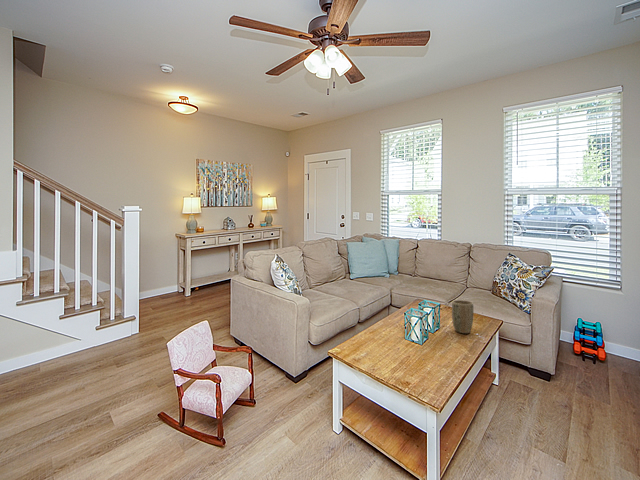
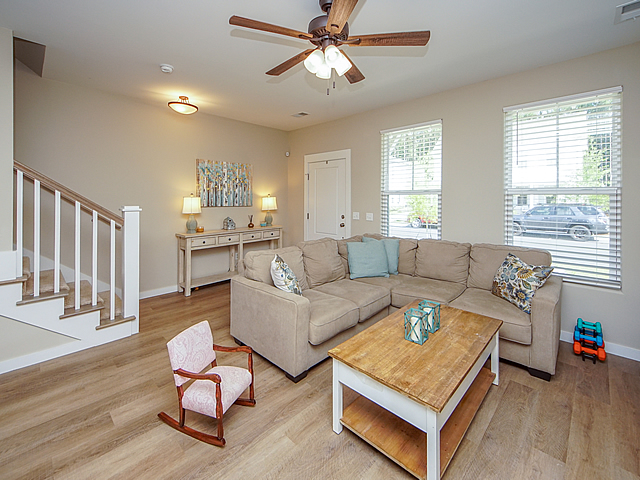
- plant pot [451,299,475,334]
